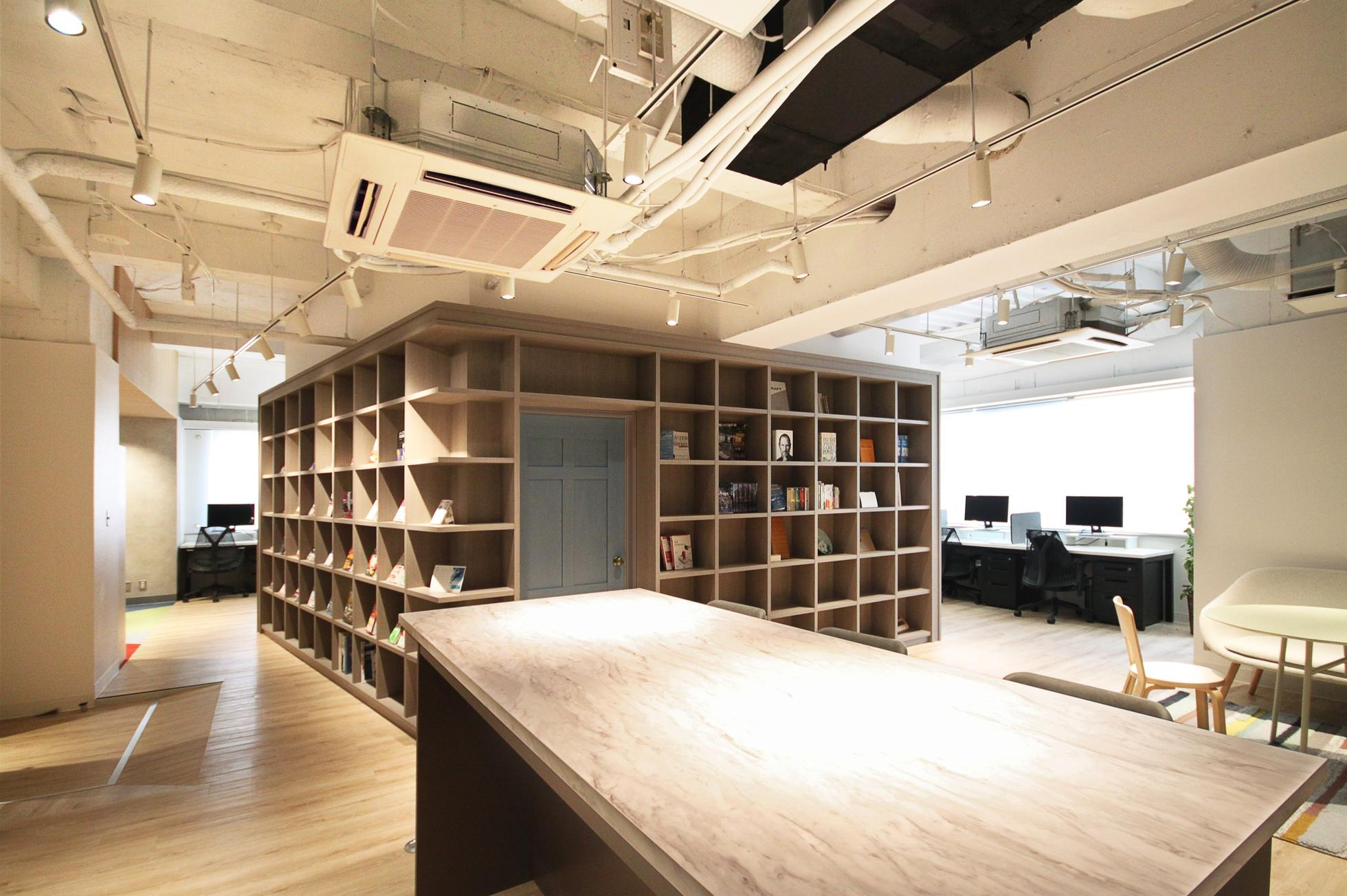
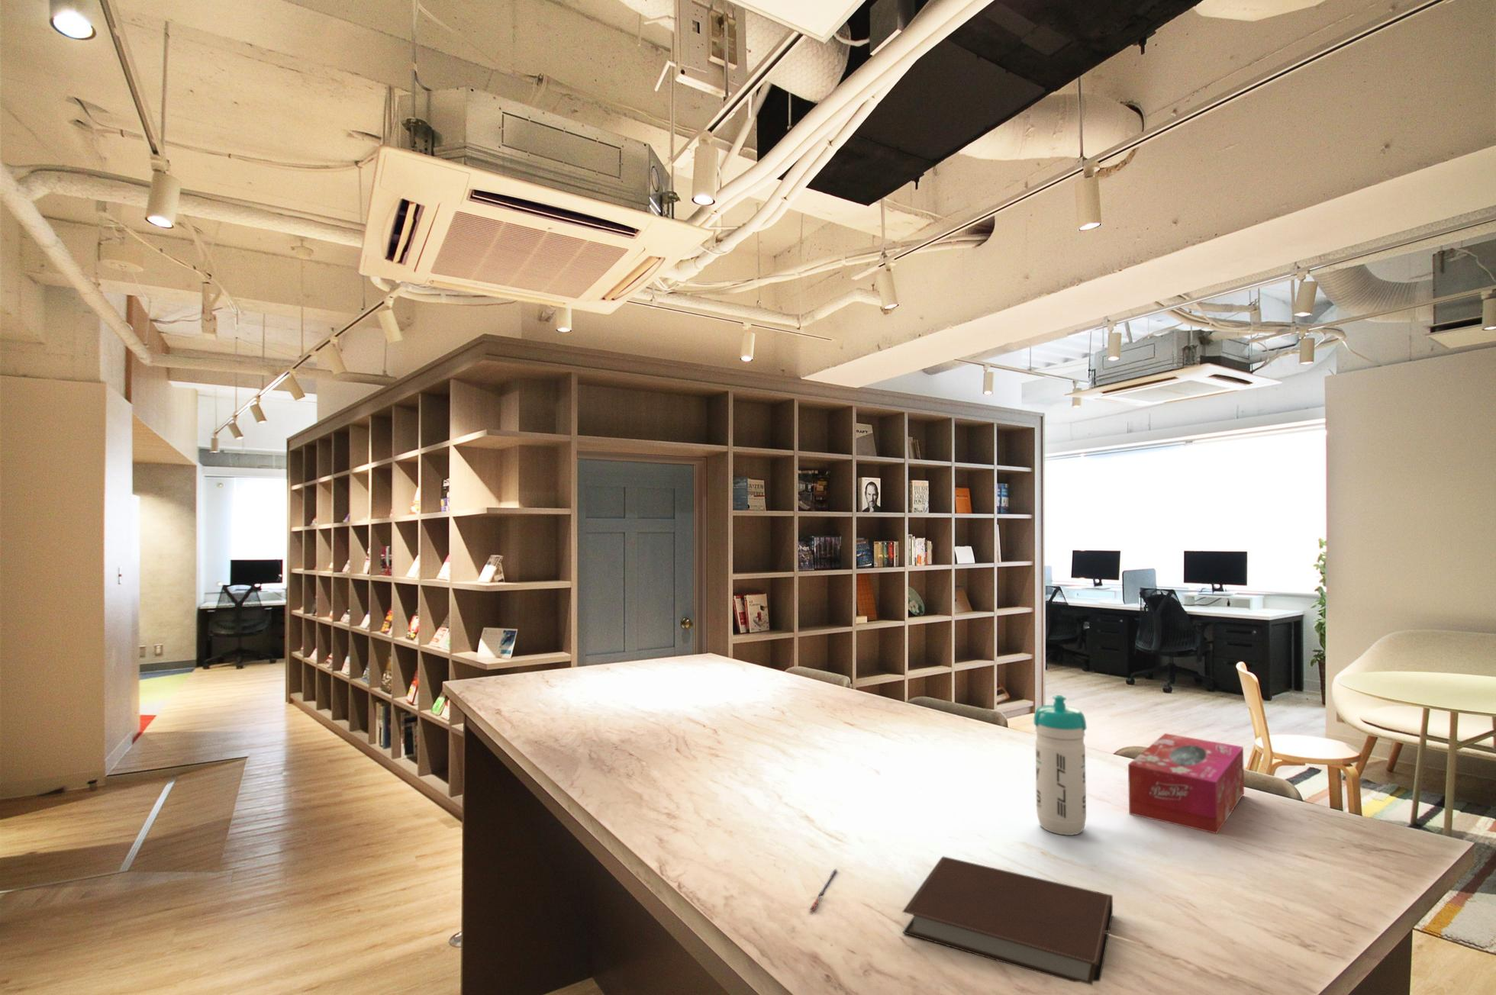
+ water bottle [1033,694,1087,836]
+ tissue box [1127,733,1245,835]
+ notebook [902,855,1114,986]
+ pen [809,867,839,912]
